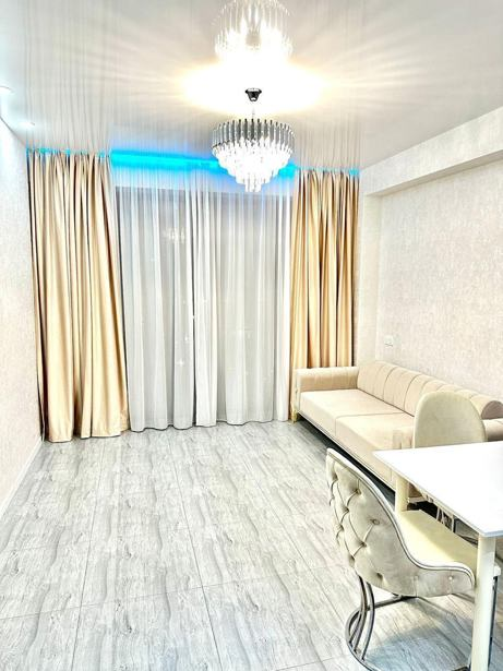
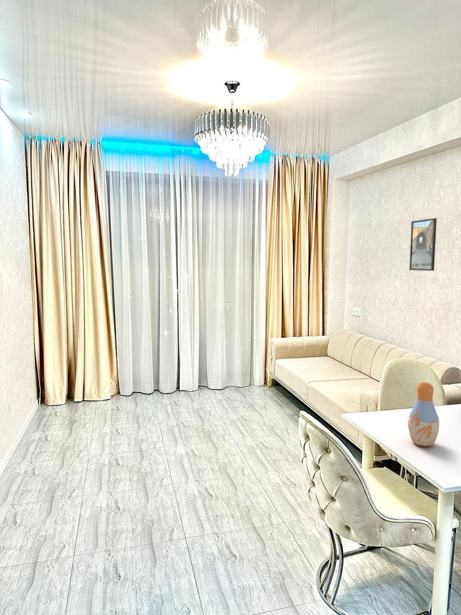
+ vase [407,381,440,448]
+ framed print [408,217,438,272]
